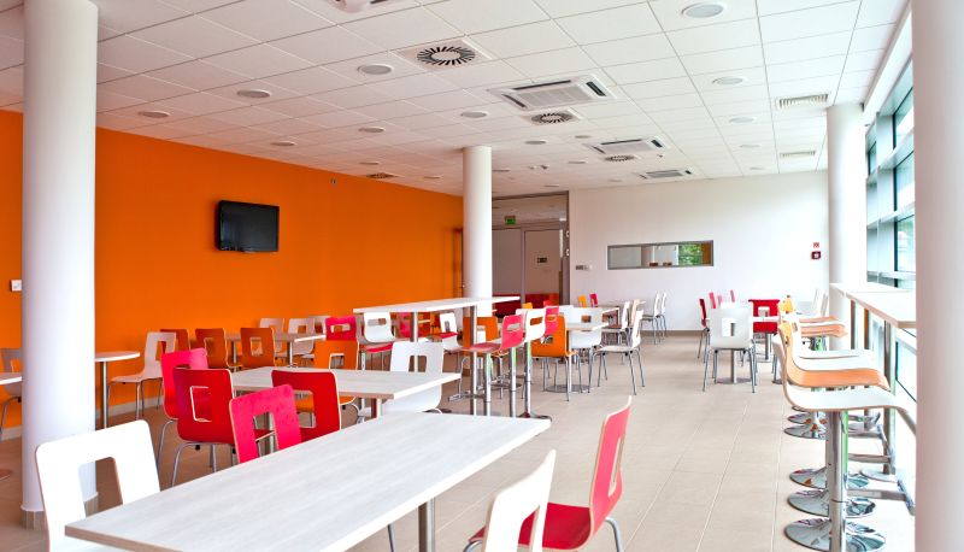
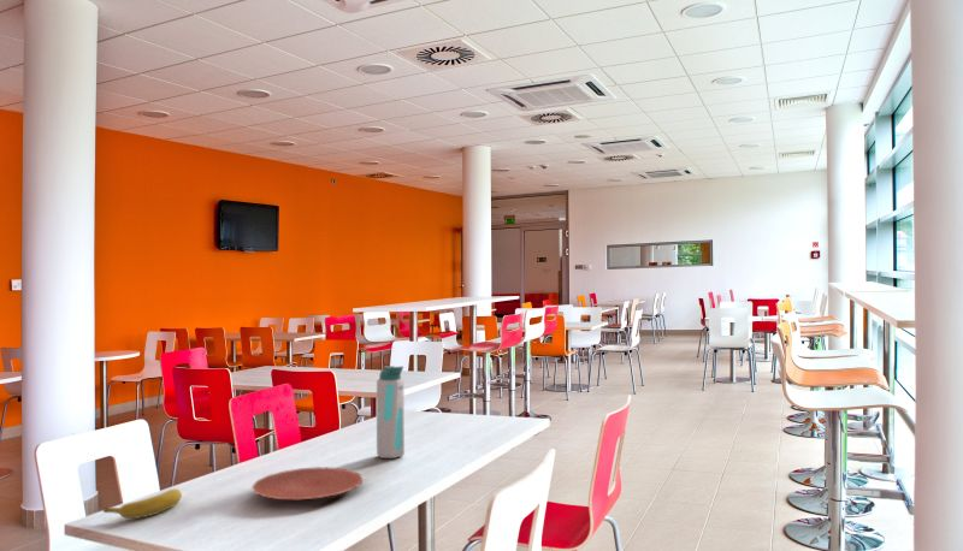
+ water bottle [376,365,406,460]
+ plate [250,466,365,500]
+ banana [102,487,183,520]
